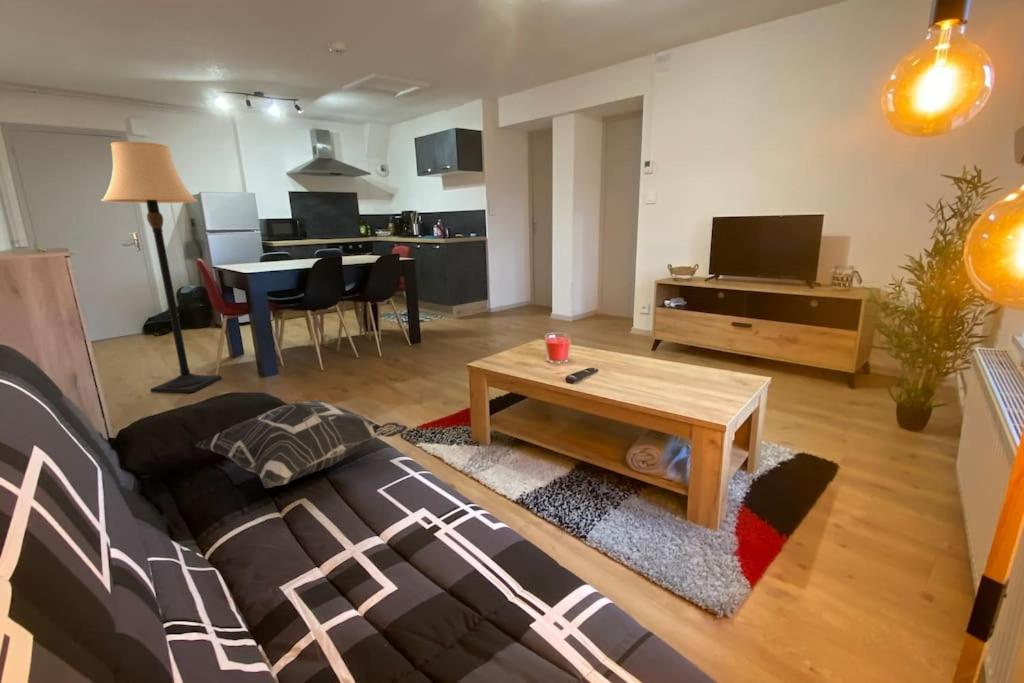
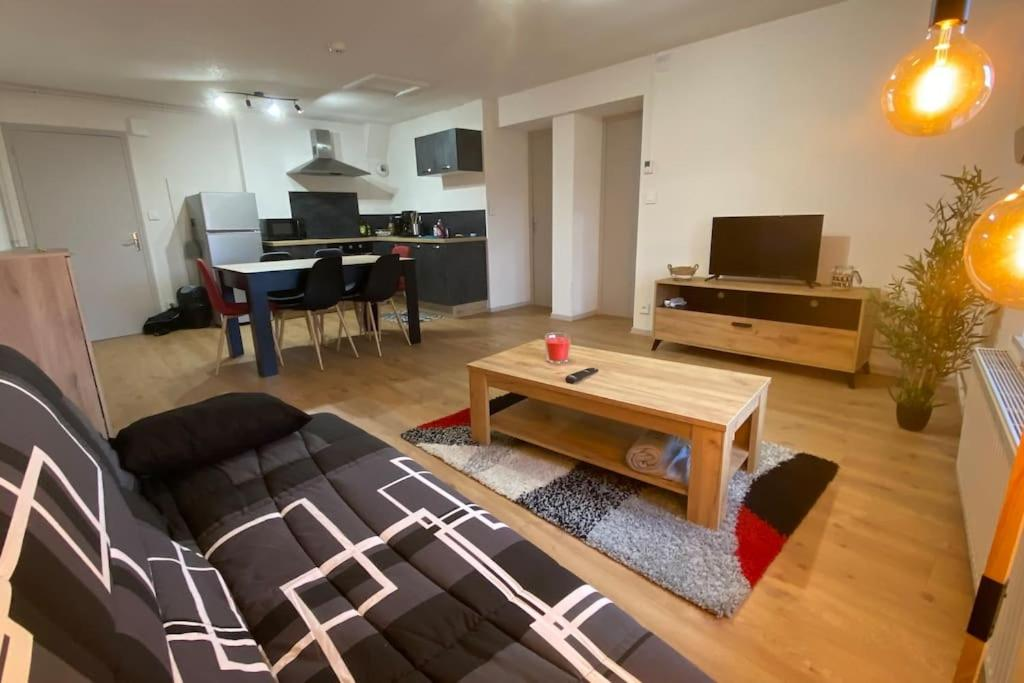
- decorative pillow [194,399,408,489]
- lamp [100,141,223,394]
